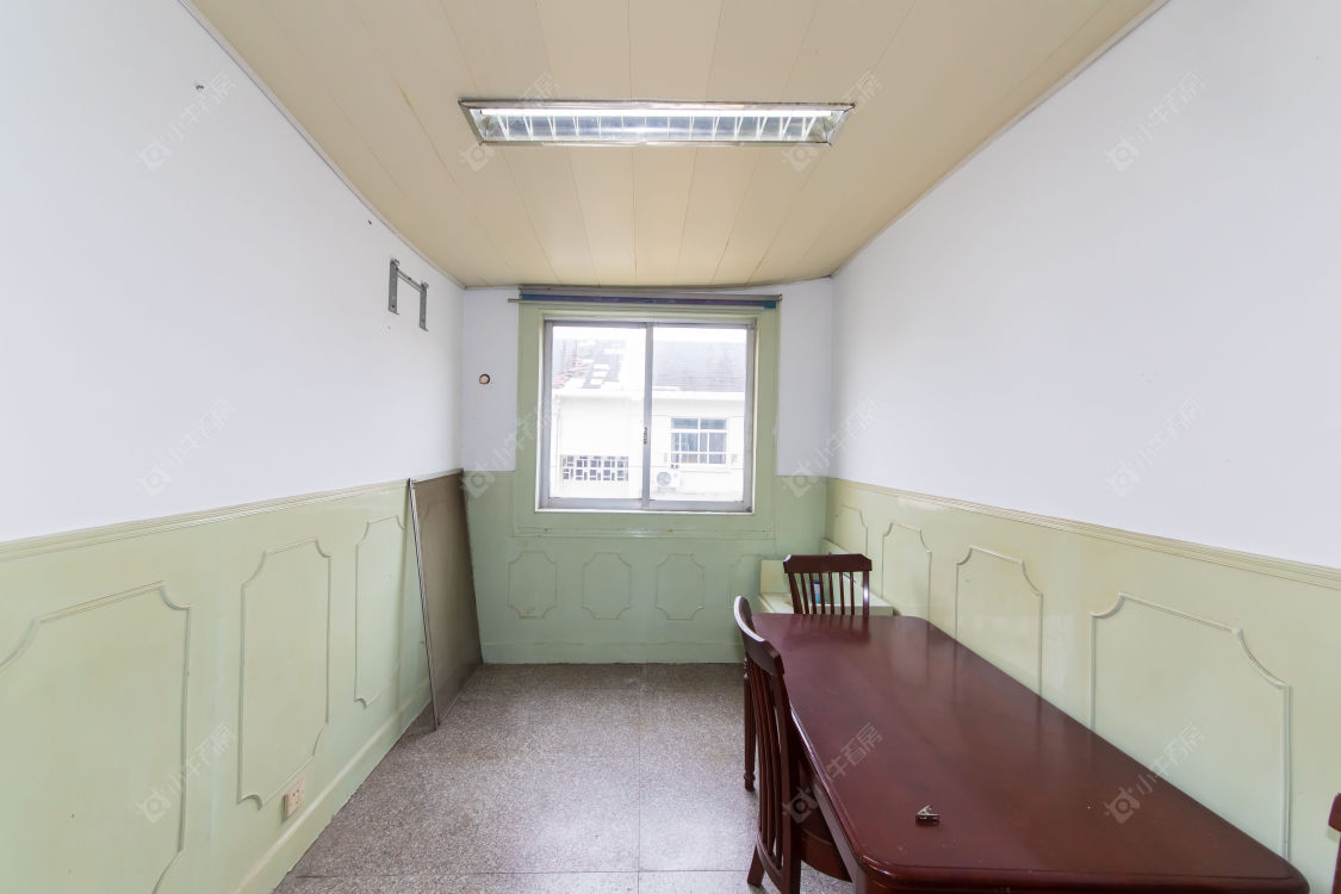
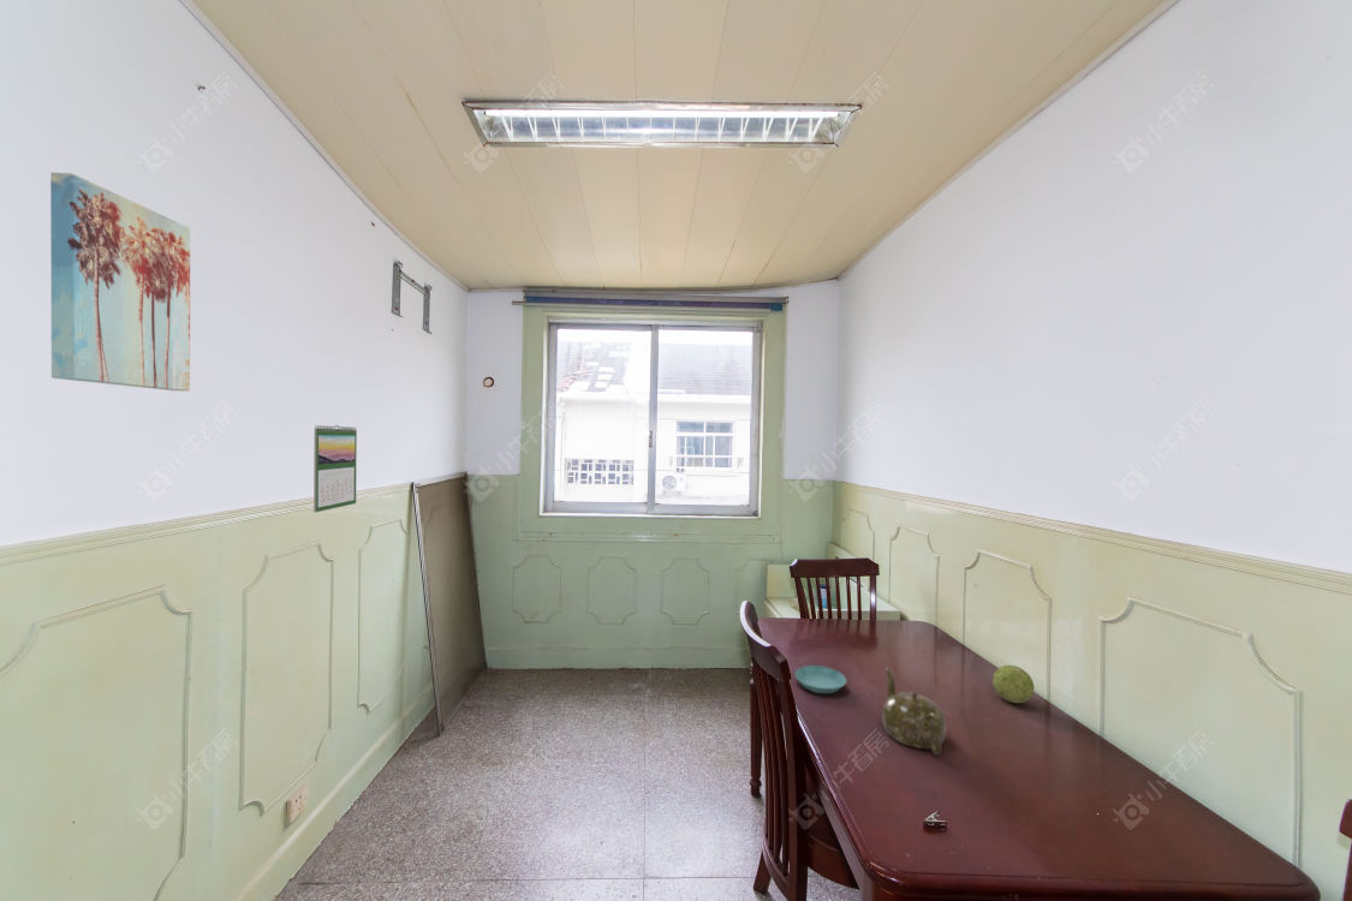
+ decorative ball [991,664,1035,704]
+ teapot [881,667,947,756]
+ wall art [49,172,191,392]
+ calendar [312,424,358,513]
+ saucer [794,664,847,694]
